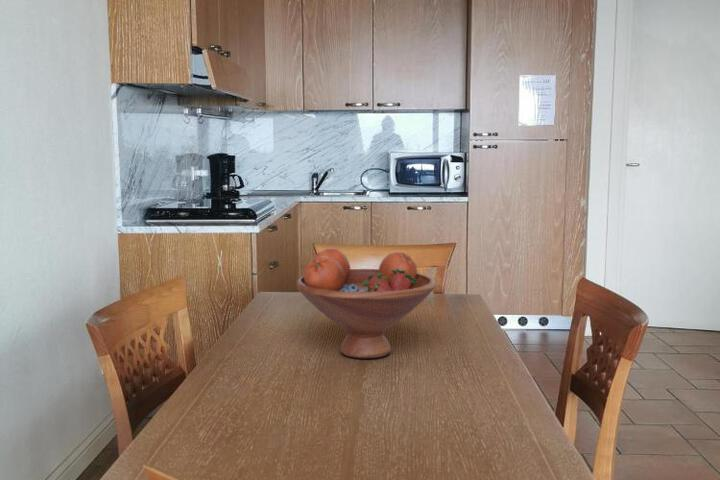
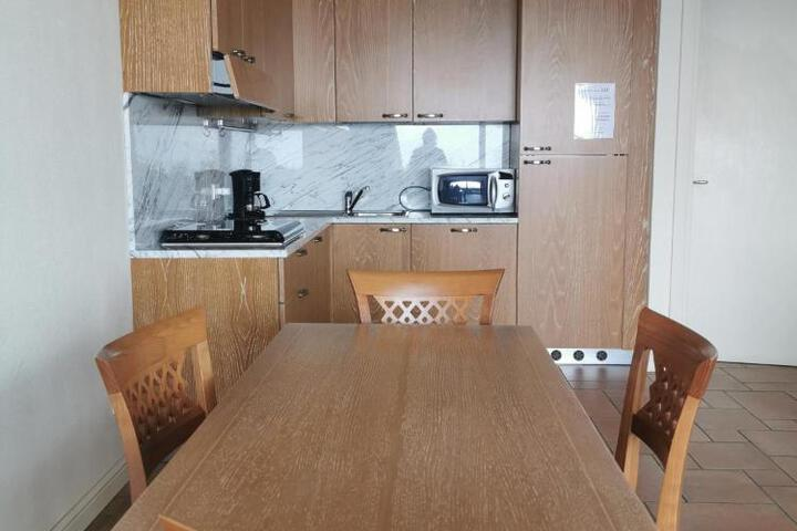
- fruit bowl [295,247,437,360]
